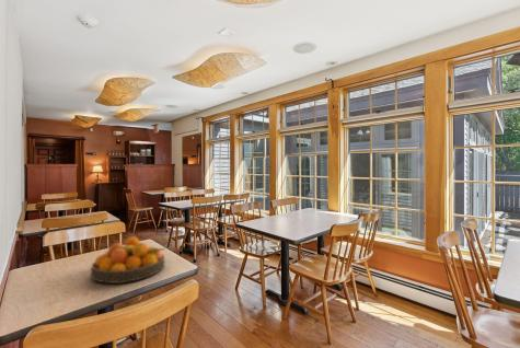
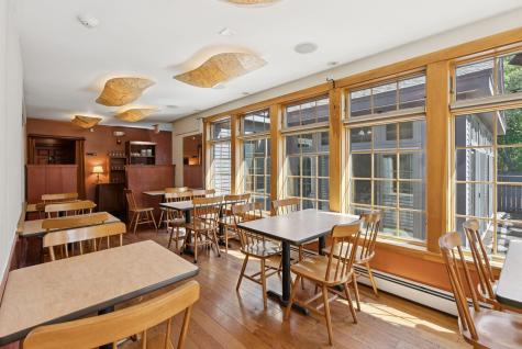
- fruit bowl [90,235,166,285]
